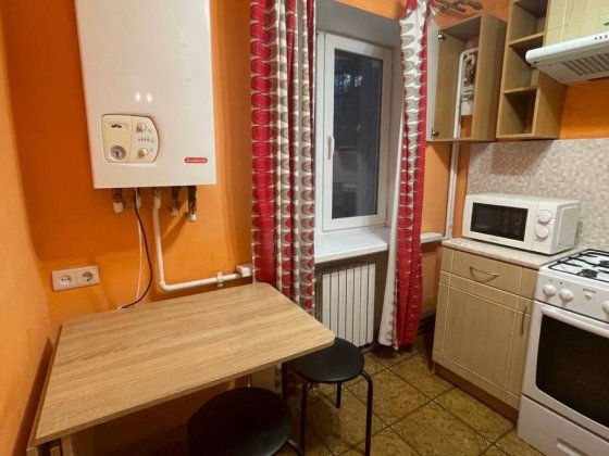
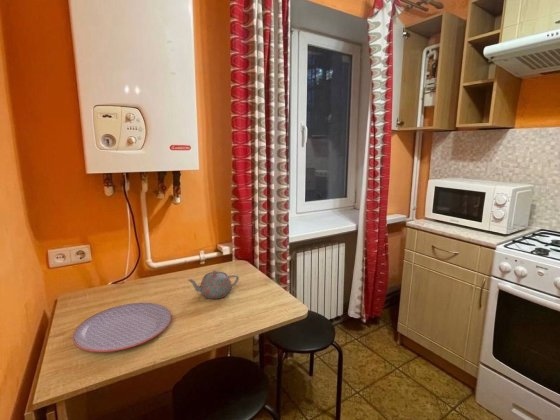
+ teapot [187,269,240,300]
+ plate [71,302,172,353]
